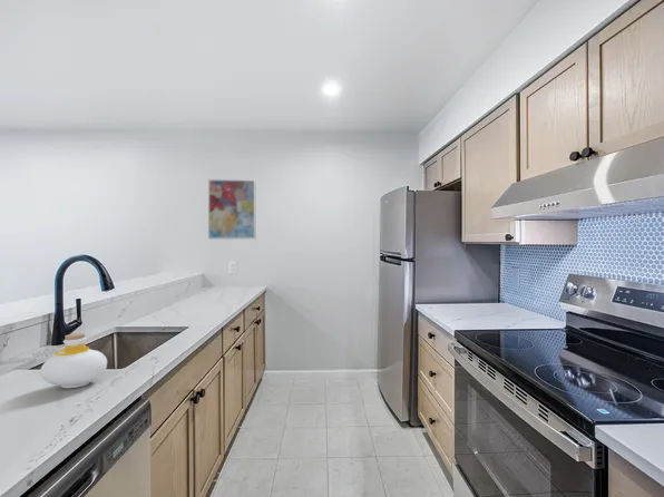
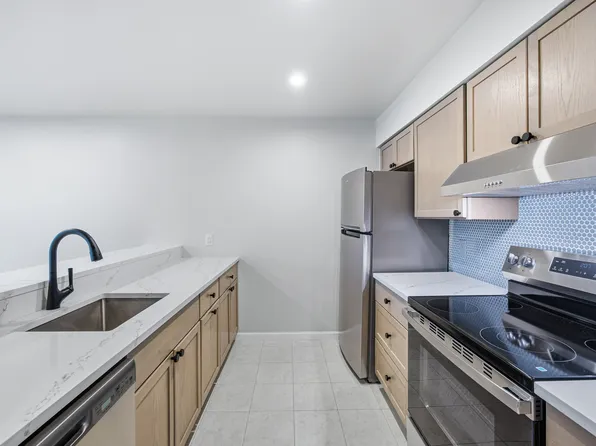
- wall art [207,178,257,241]
- bottle [30,332,108,389]
